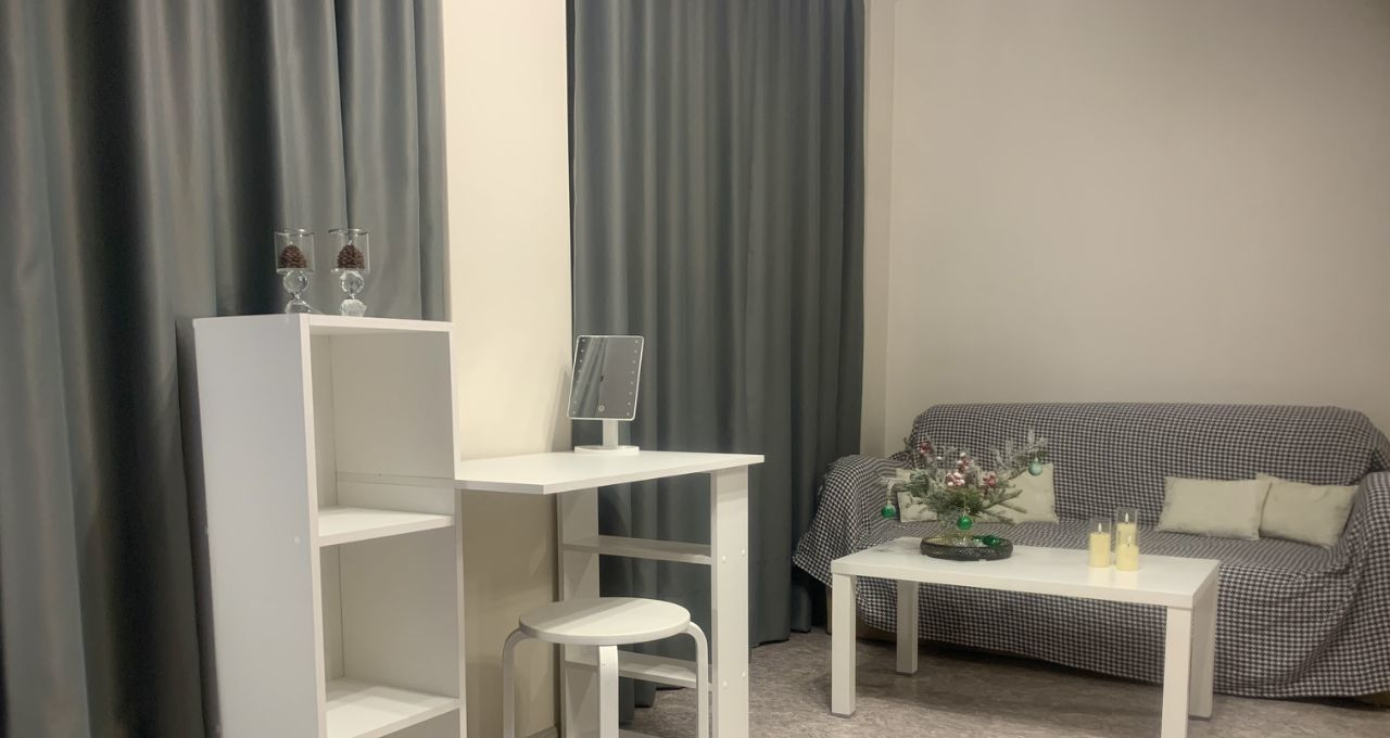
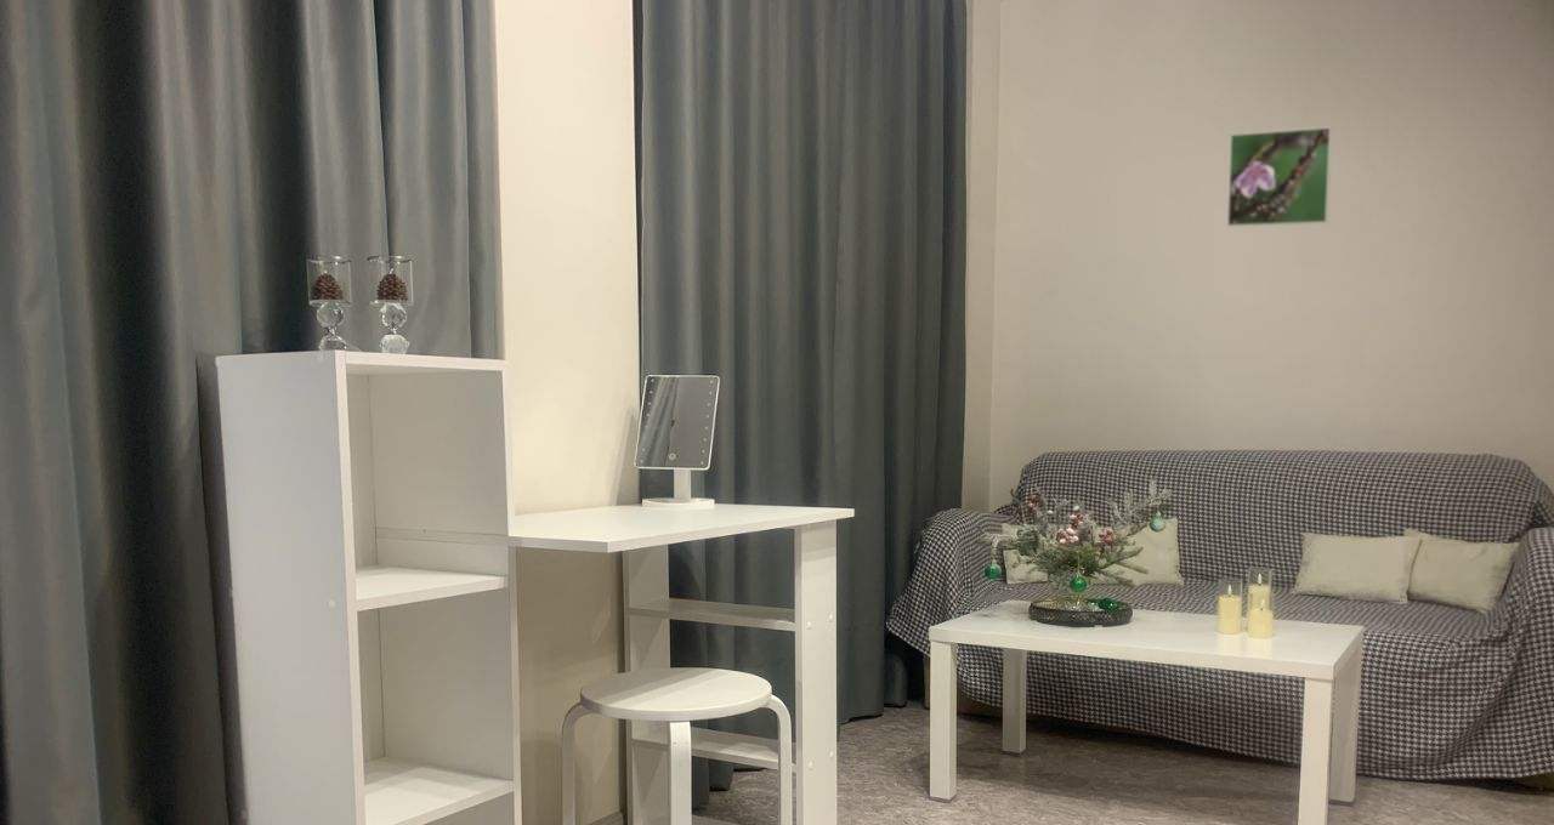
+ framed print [1226,126,1333,228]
